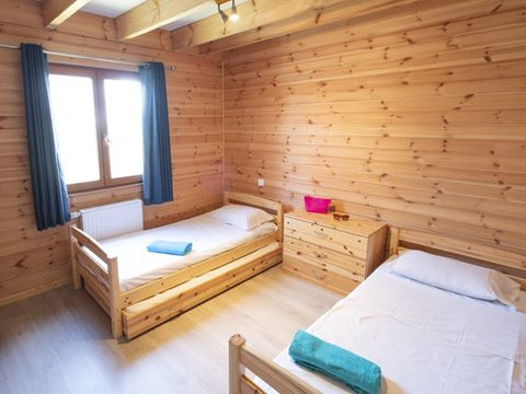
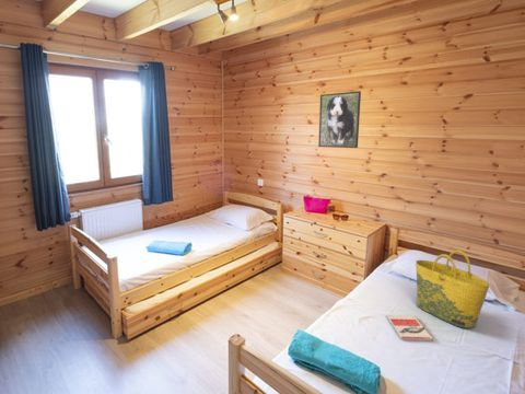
+ tote bag [415,250,491,329]
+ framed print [317,90,362,149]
+ book [386,314,434,341]
